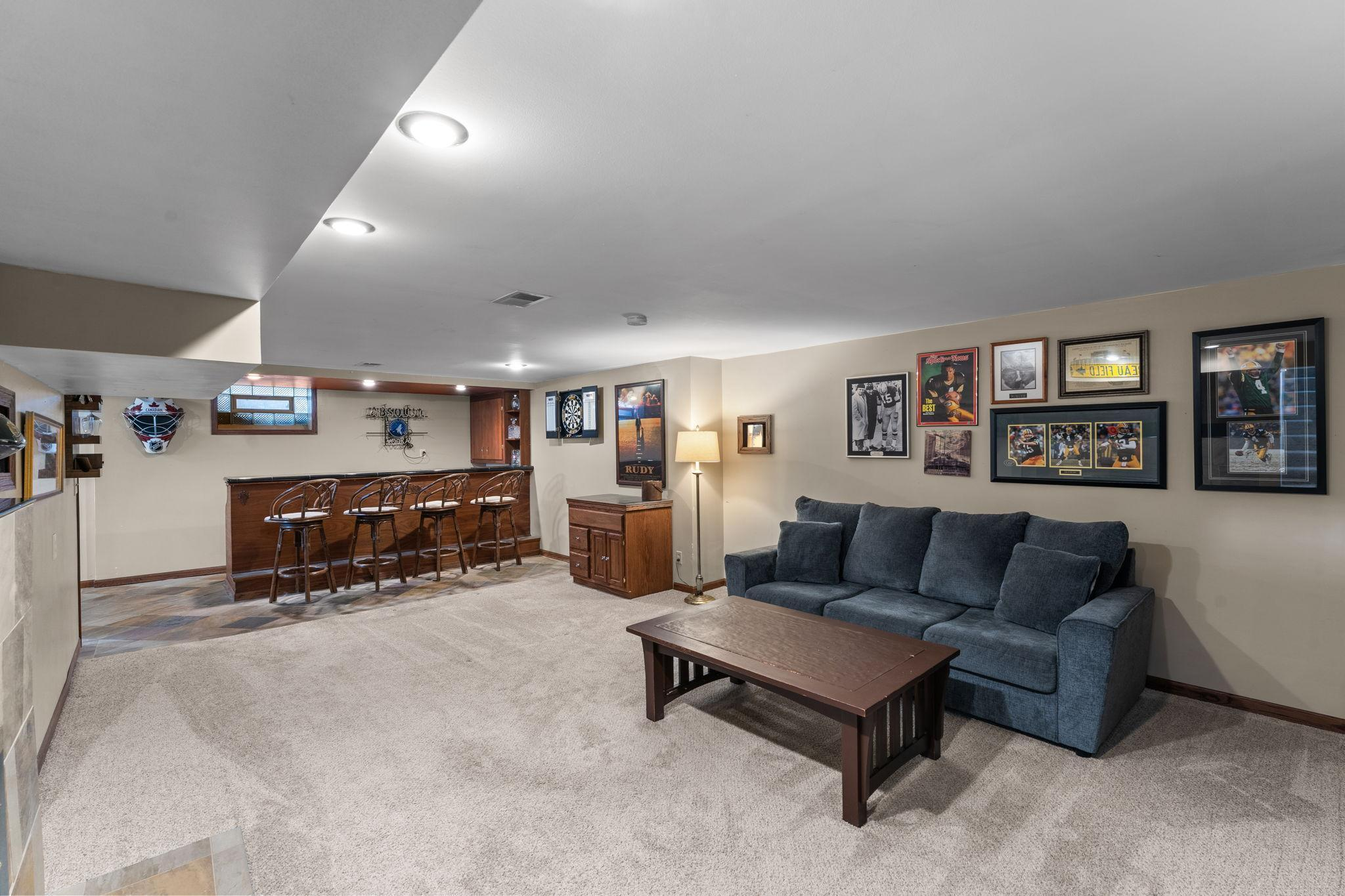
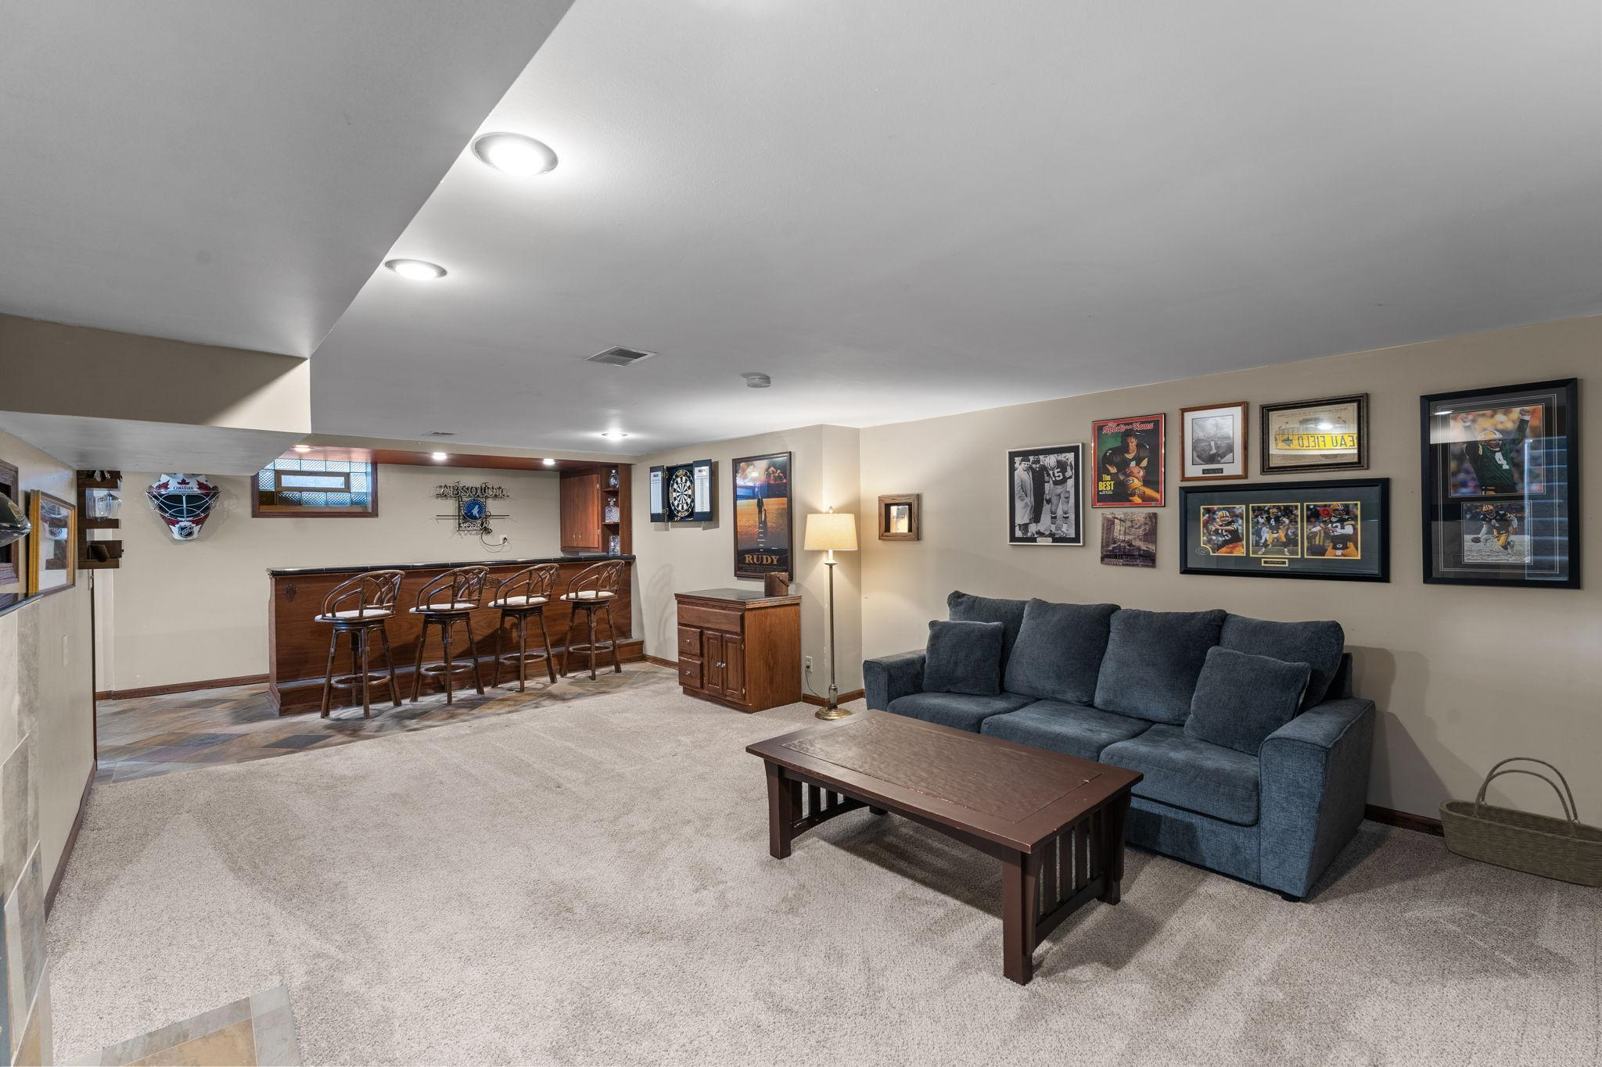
+ basket [1436,756,1602,887]
